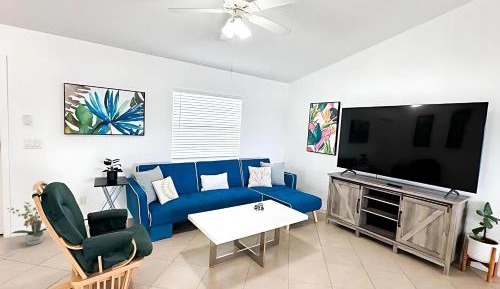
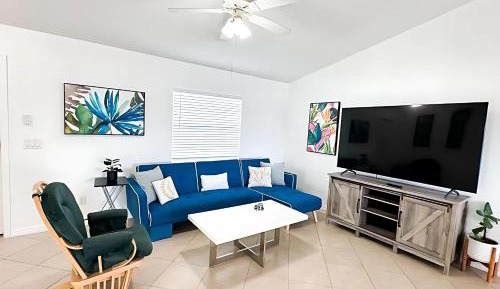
- potted plant [6,201,48,246]
